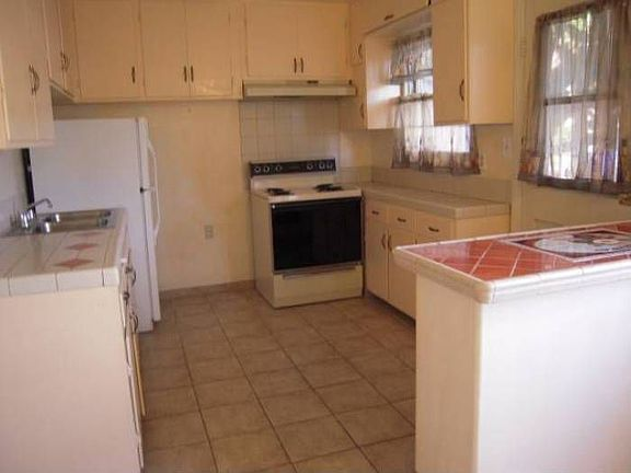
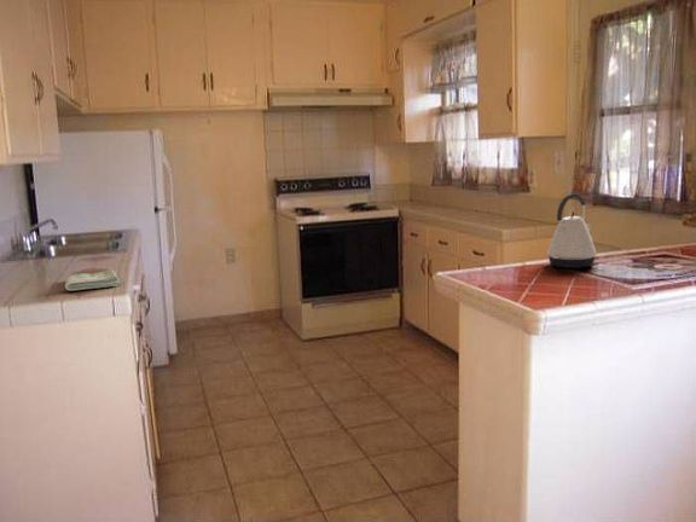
+ dish towel [64,268,121,292]
+ kettle [546,192,597,269]
